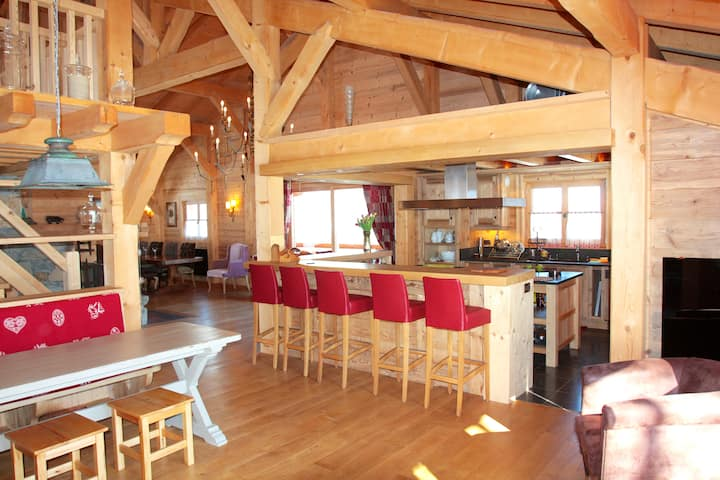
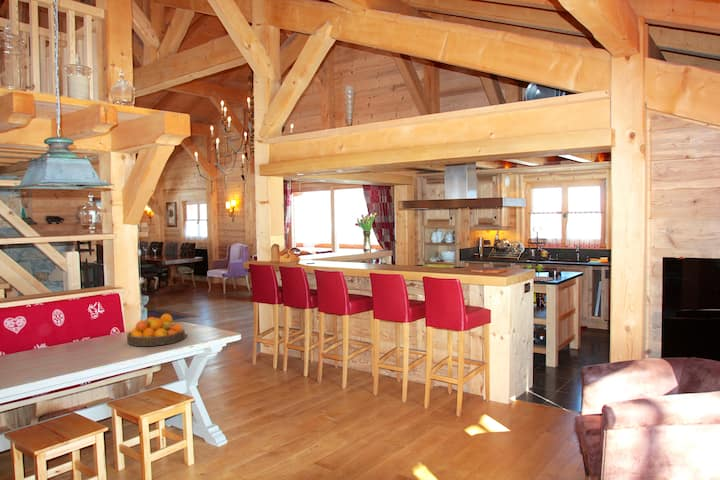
+ fruit bowl [126,313,186,347]
